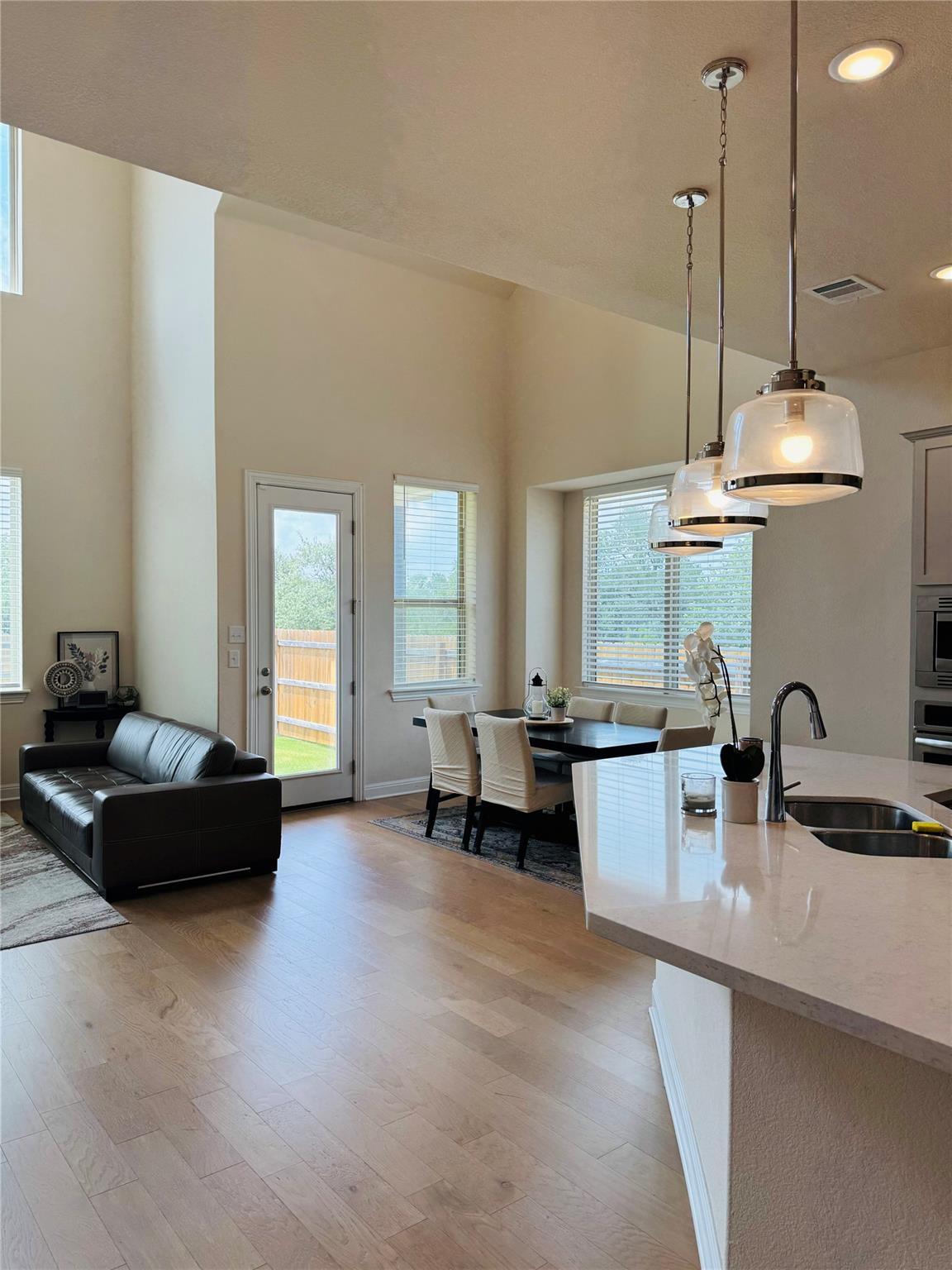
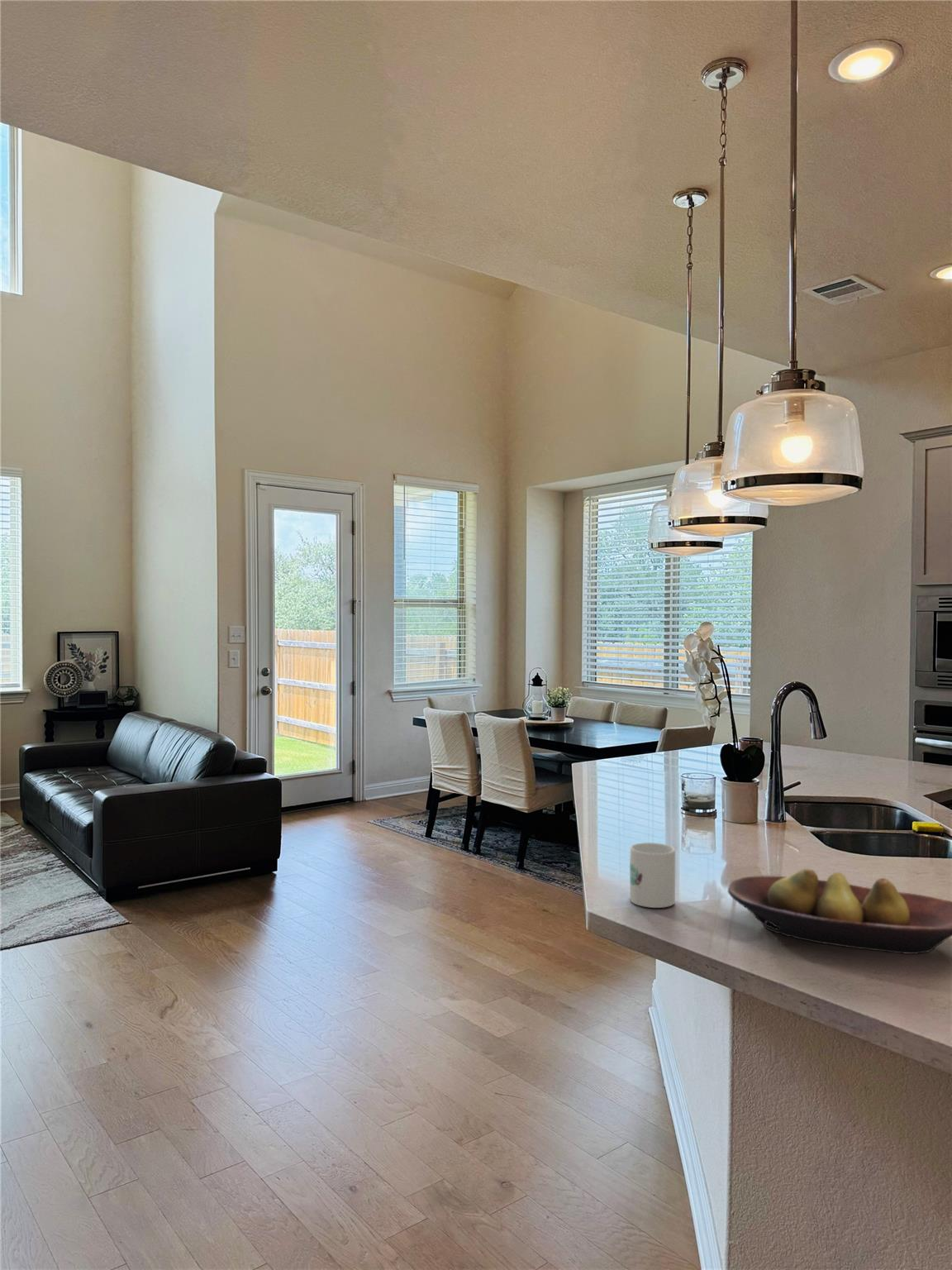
+ mug [629,842,676,909]
+ fruit bowl [727,868,952,955]
